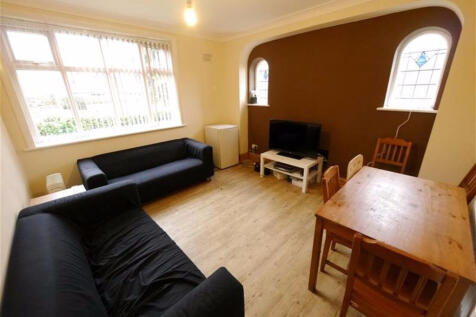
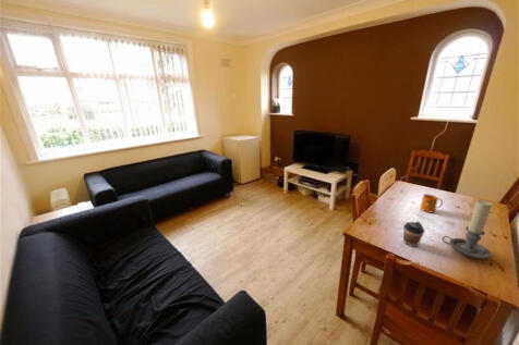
+ mug [419,193,444,213]
+ candle holder [442,199,493,260]
+ coffee cup [402,221,426,248]
